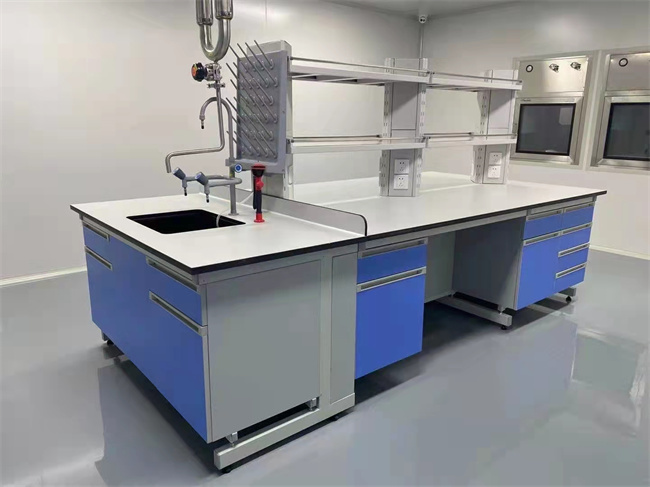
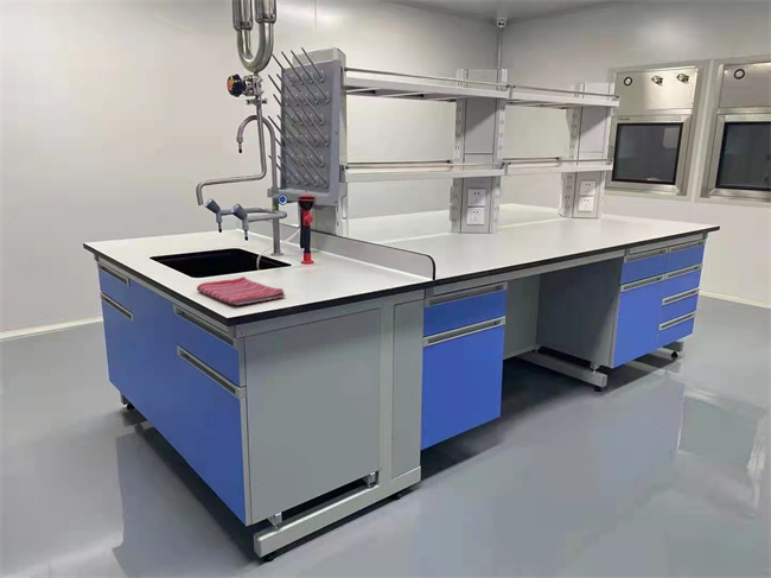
+ dish towel [196,275,286,306]
